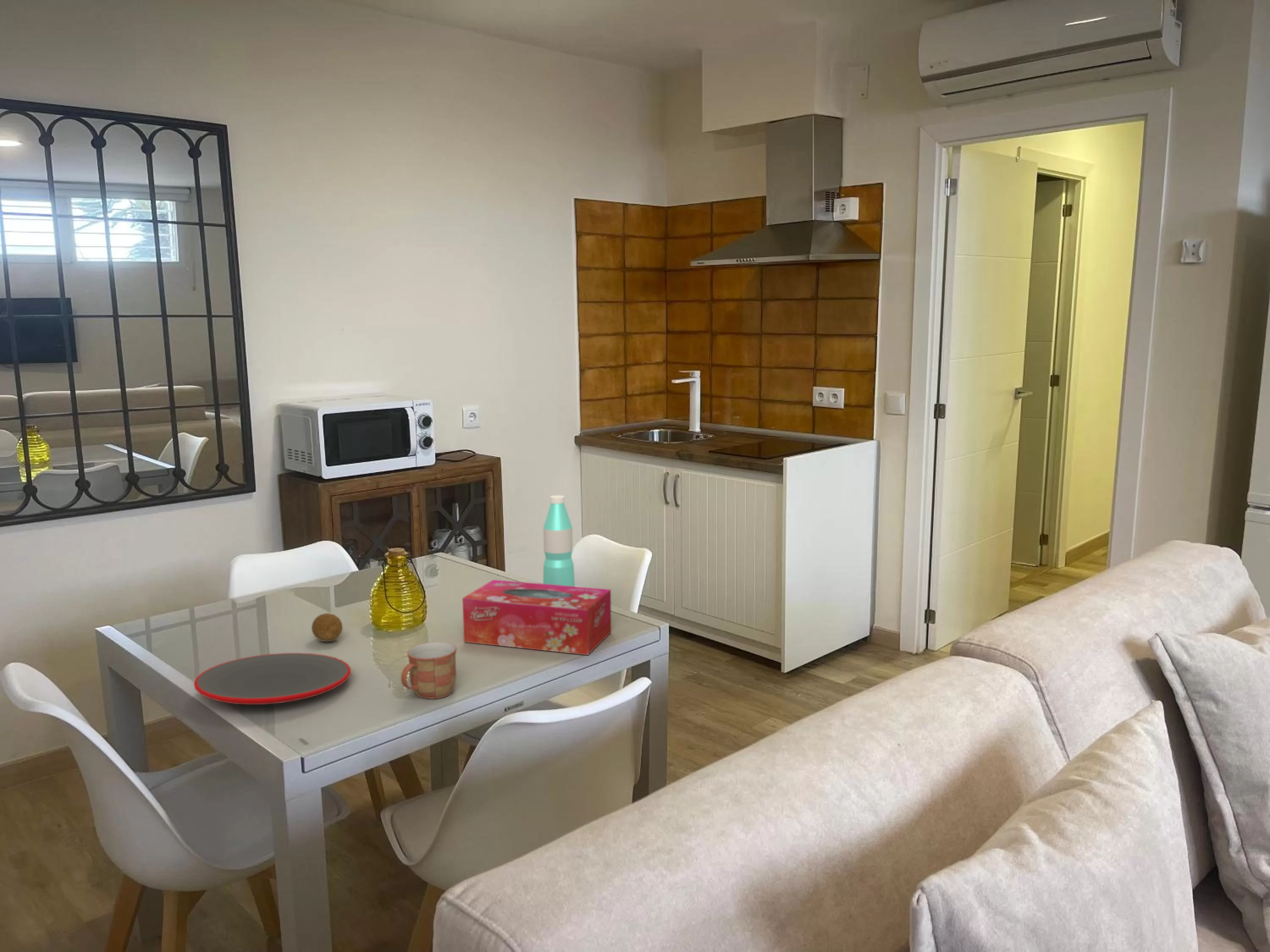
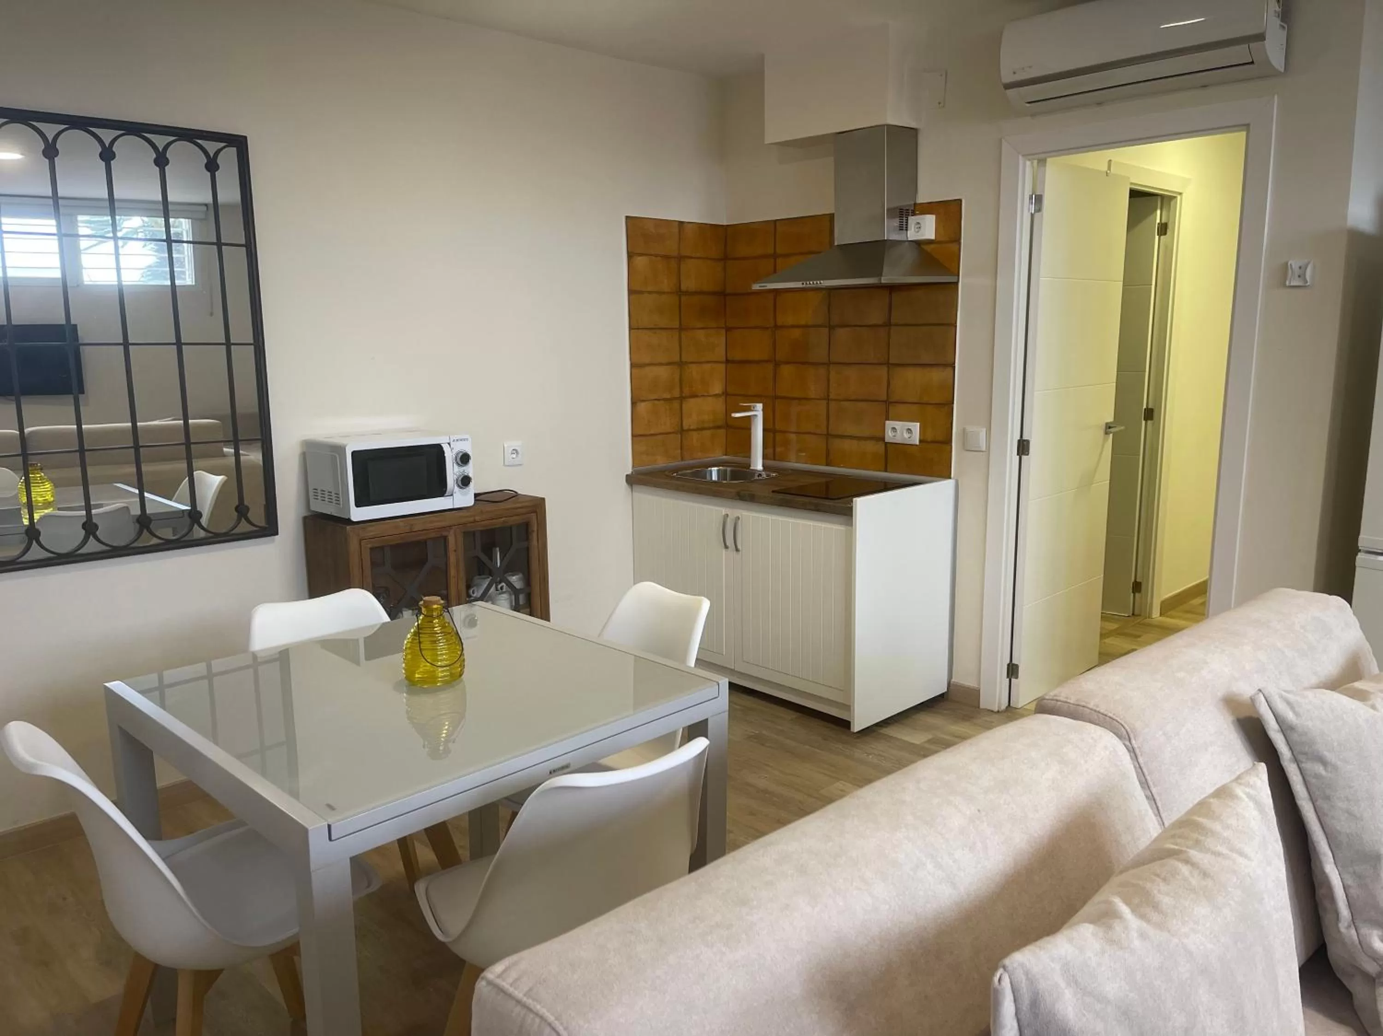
- plate [193,652,351,705]
- mug [400,641,457,699]
- tissue box [462,579,612,655]
- fruit [311,613,343,642]
- water bottle [543,495,575,586]
